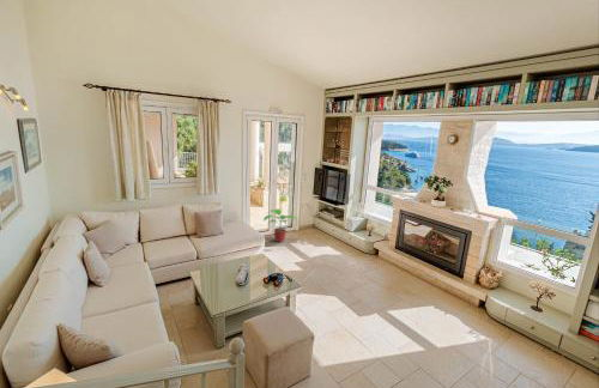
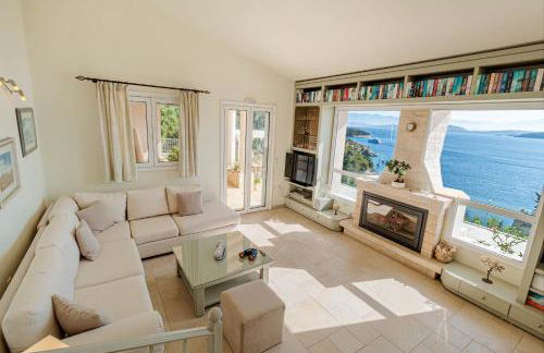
- potted plant [262,208,298,243]
